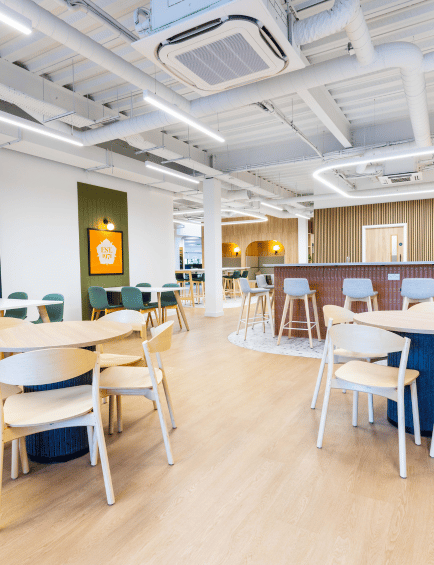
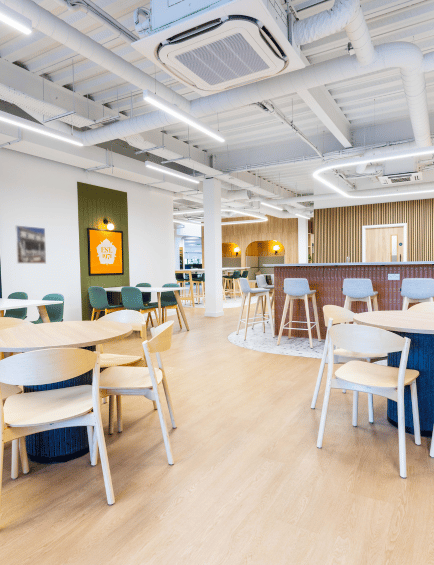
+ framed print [14,225,47,264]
